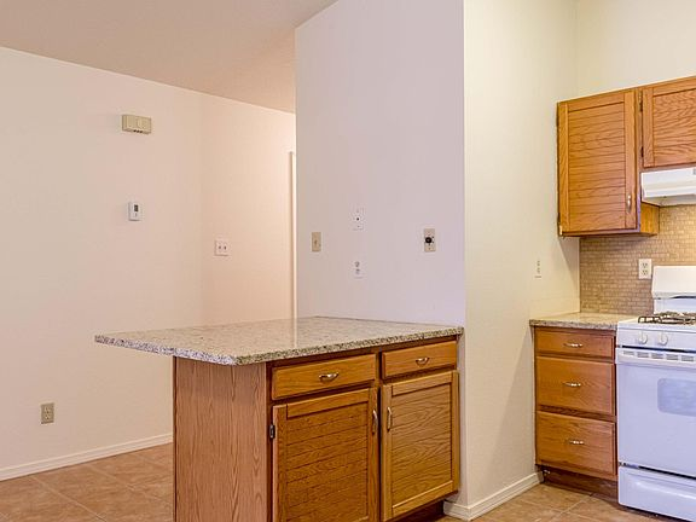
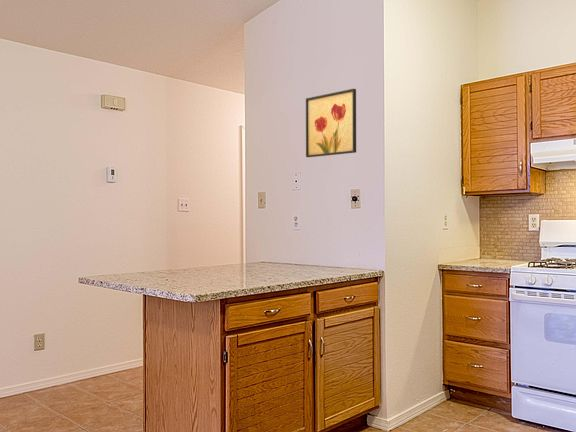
+ wall art [305,88,357,158]
